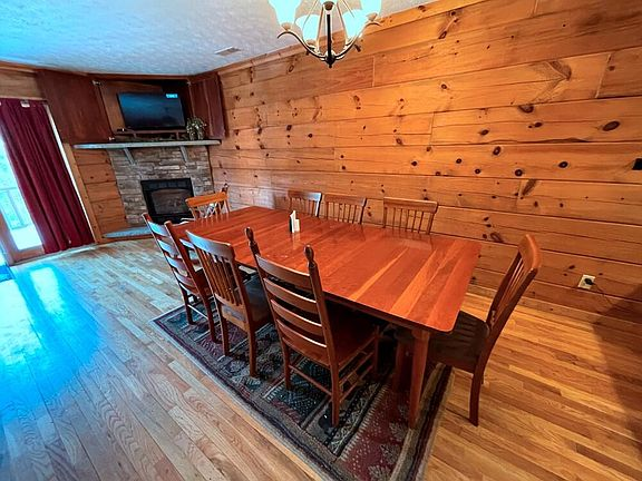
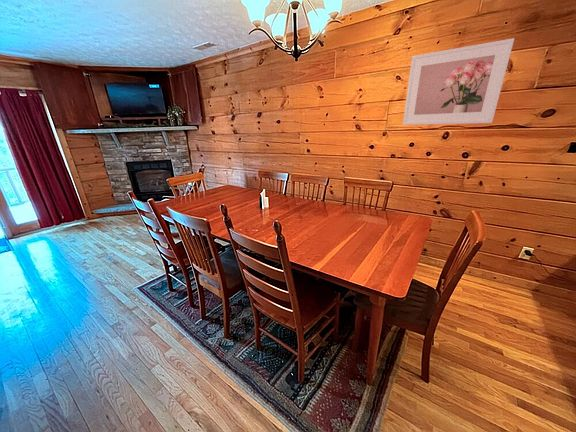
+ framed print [402,37,515,126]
